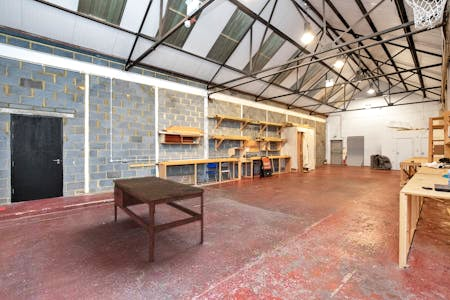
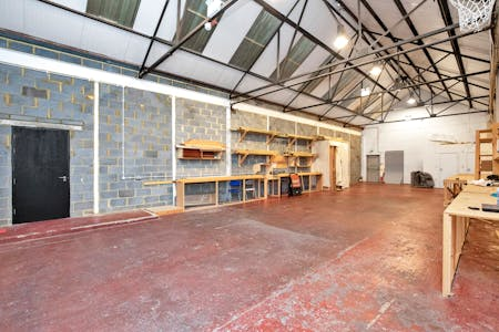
- work table [112,175,205,263]
